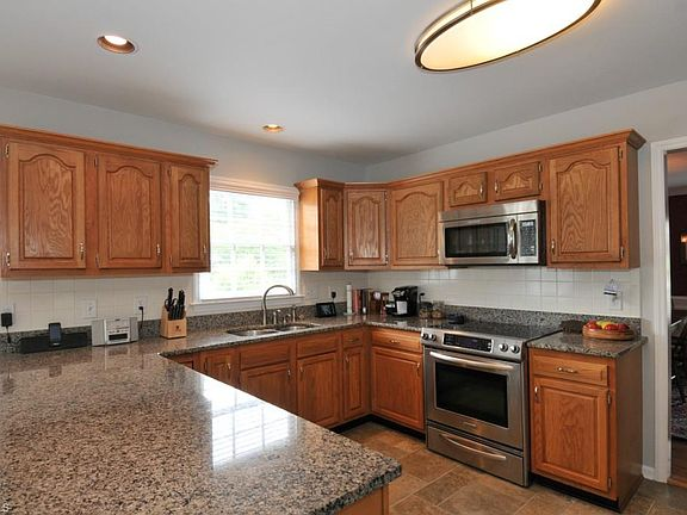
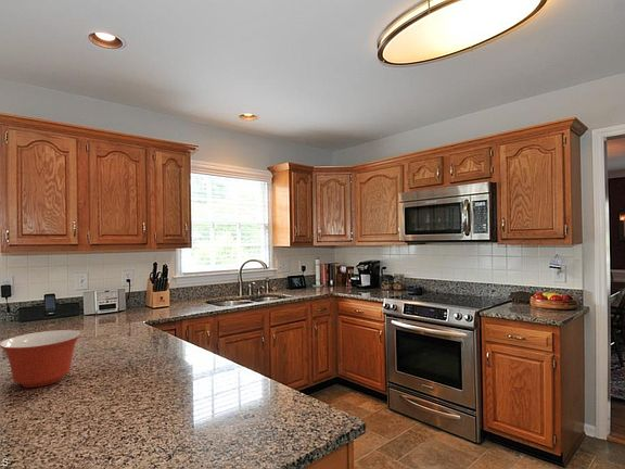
+ mixing bowl [0,329,82,389]
